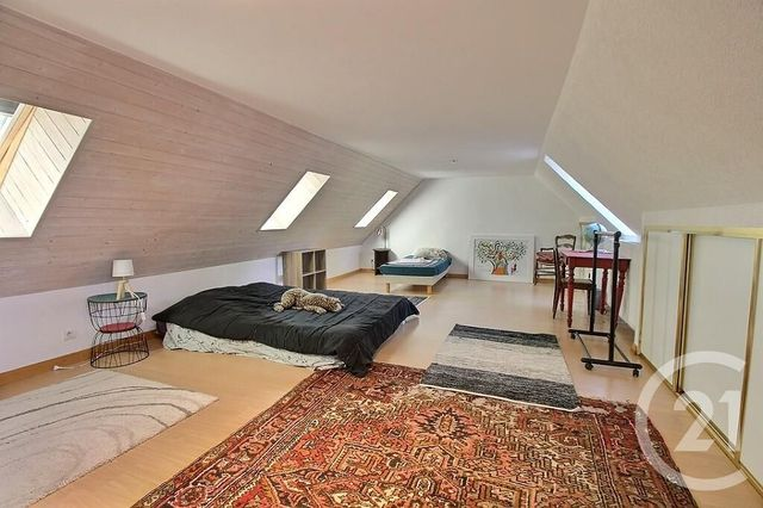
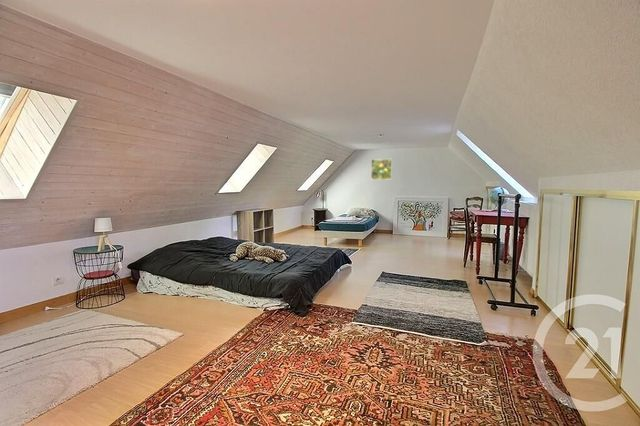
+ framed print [370,158,393,181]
